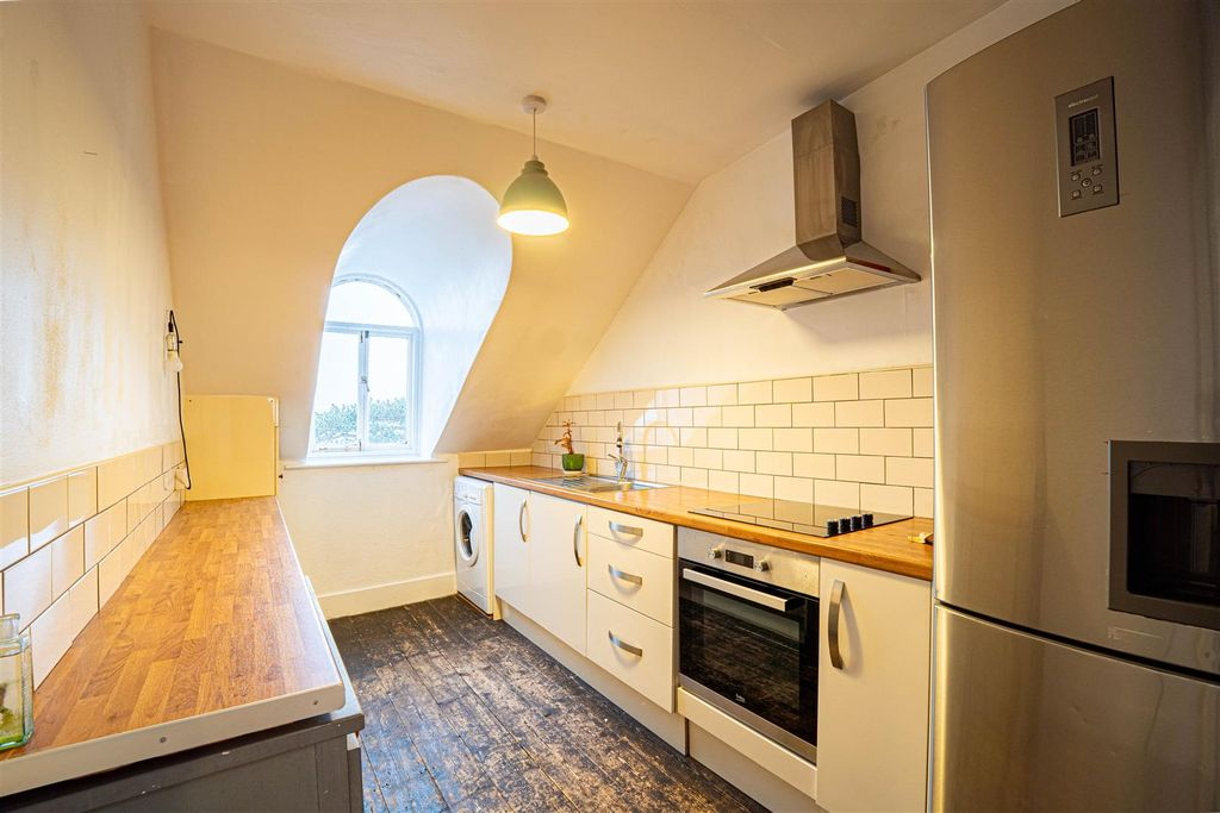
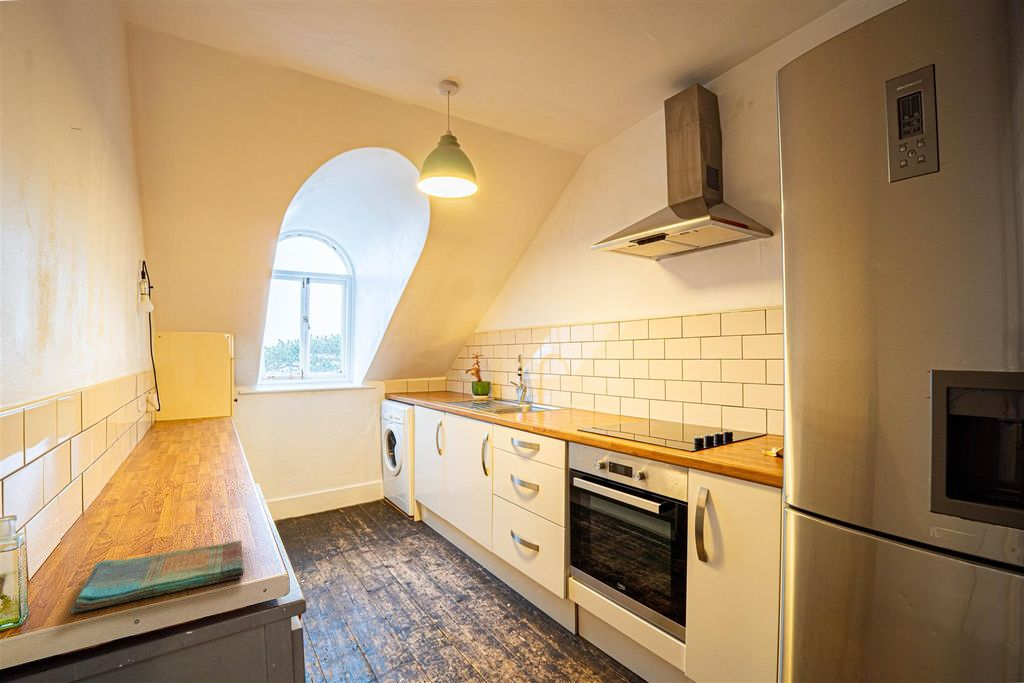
+ dish towel [70,539,245,614]
